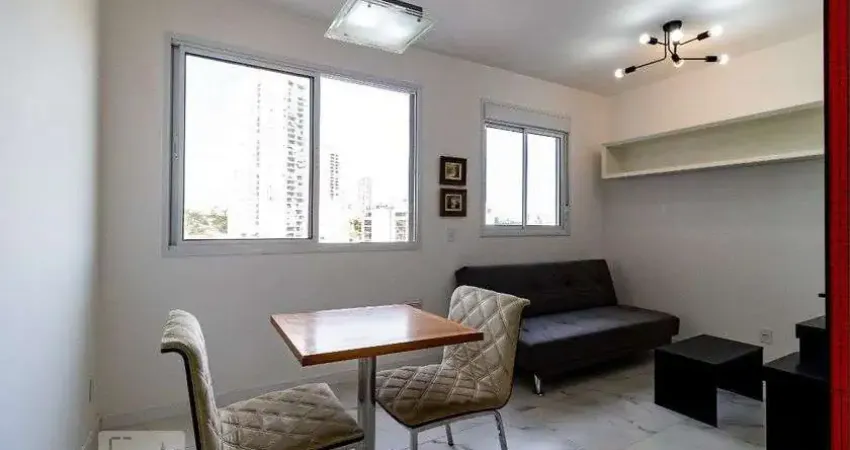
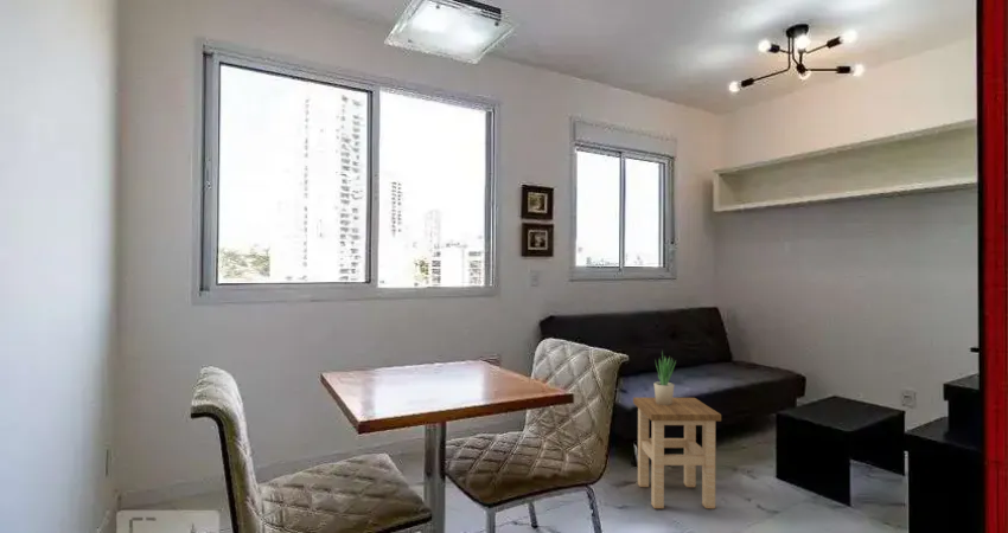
+ potted plant [653,348,677,405]
+ stool [632,397,722,509]
